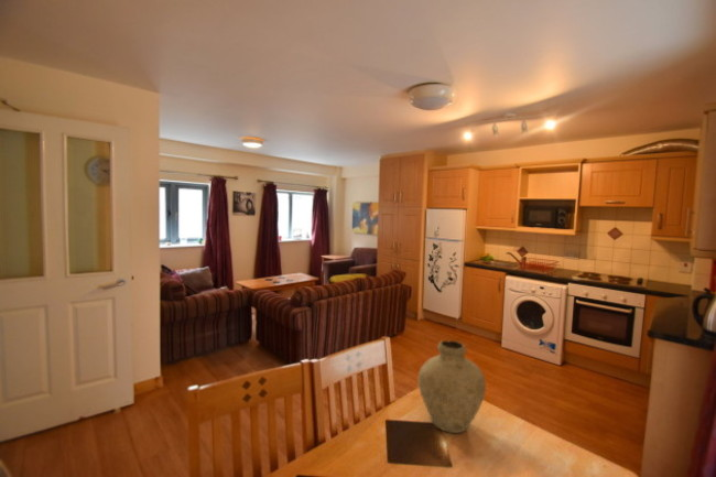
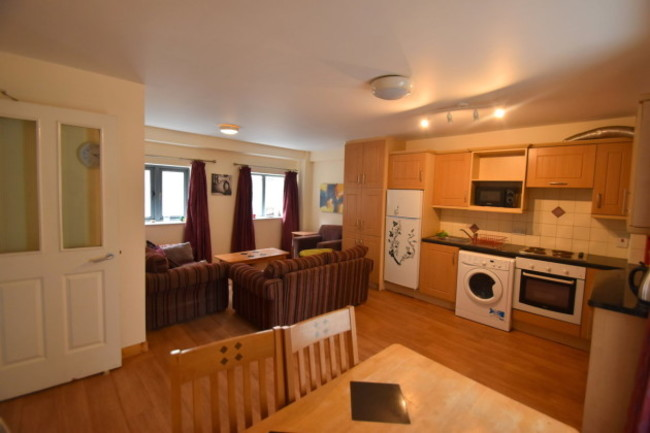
- vase [417,339,487,434]
